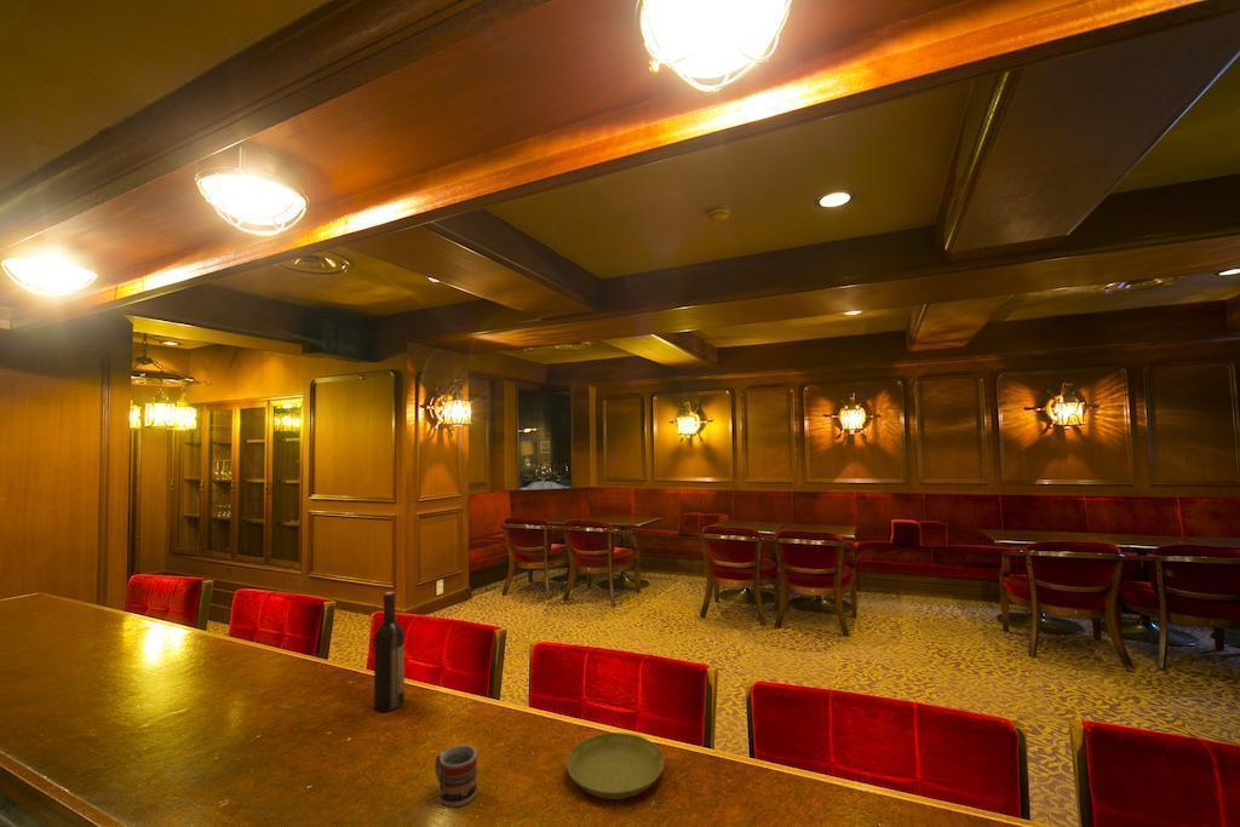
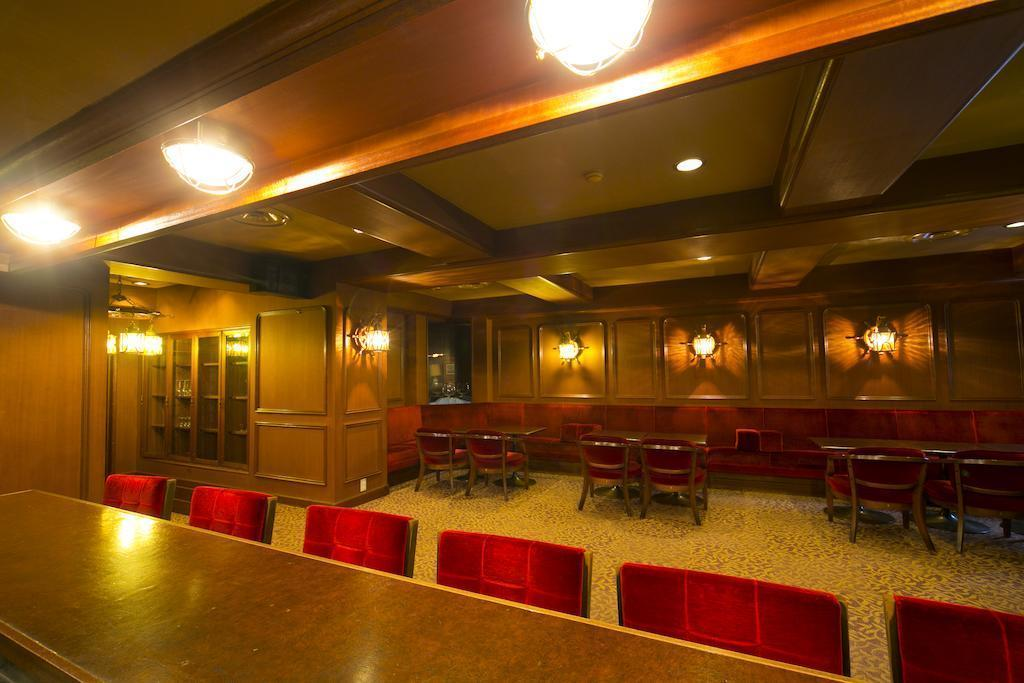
- saucer [566,731,666,800]
- cup [434,743,478,808]
- wine bottle [373,591,406,713]
